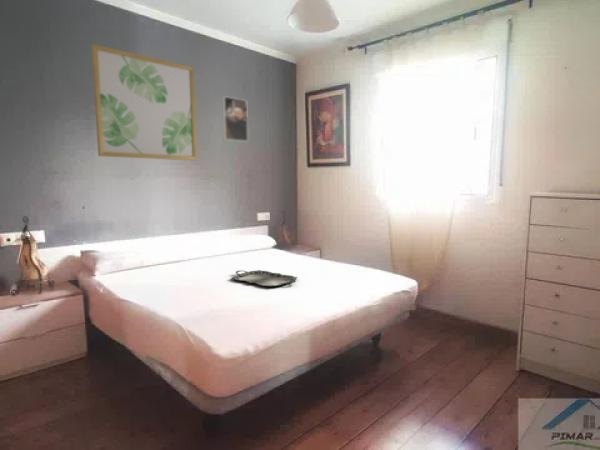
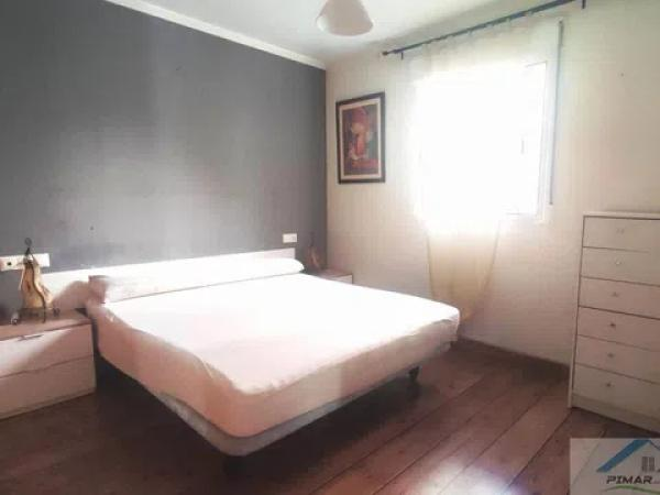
- wall art [90,43,198,161]
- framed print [221,95,249,143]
- serving tray [231,269,299,288]
